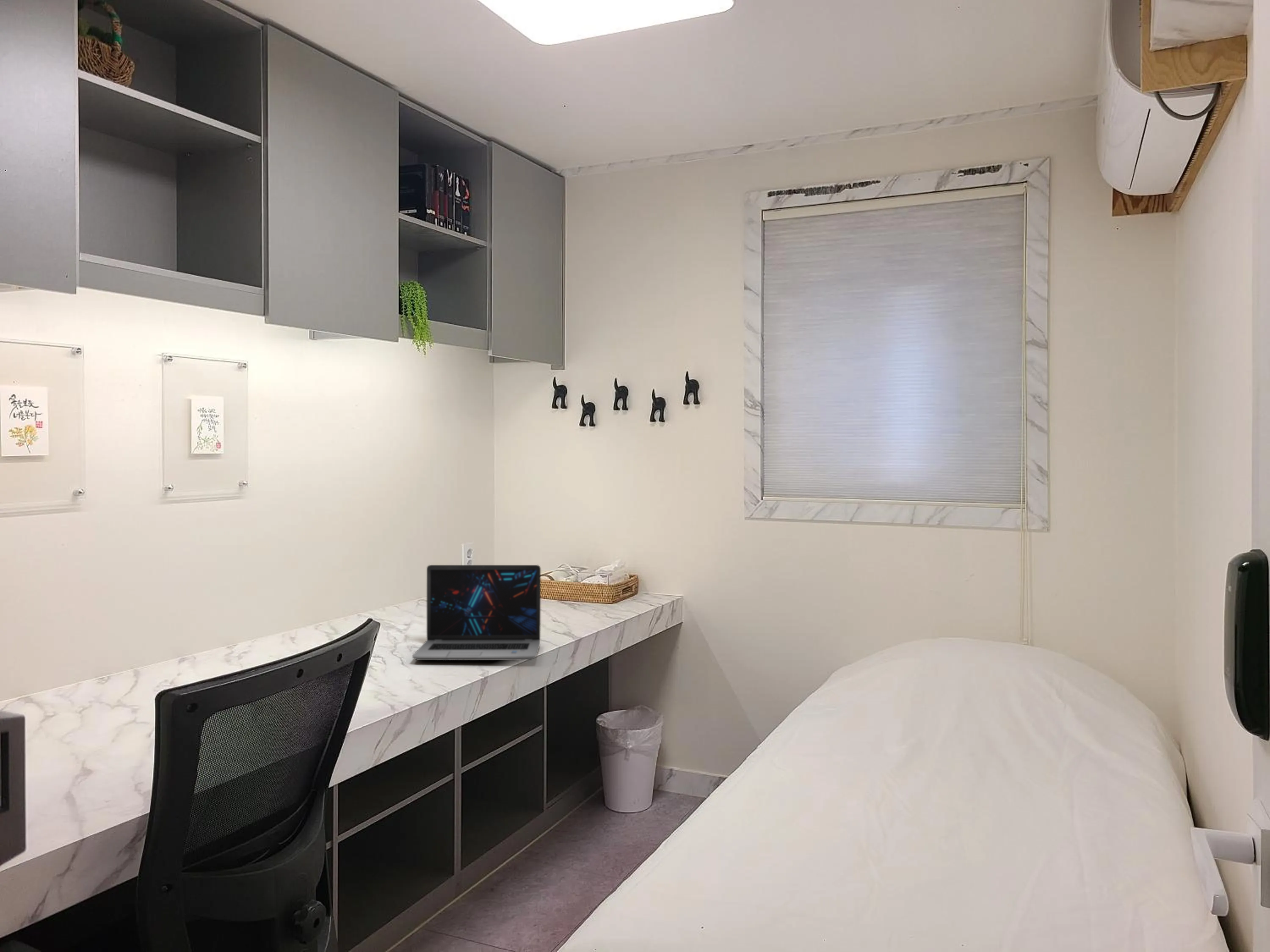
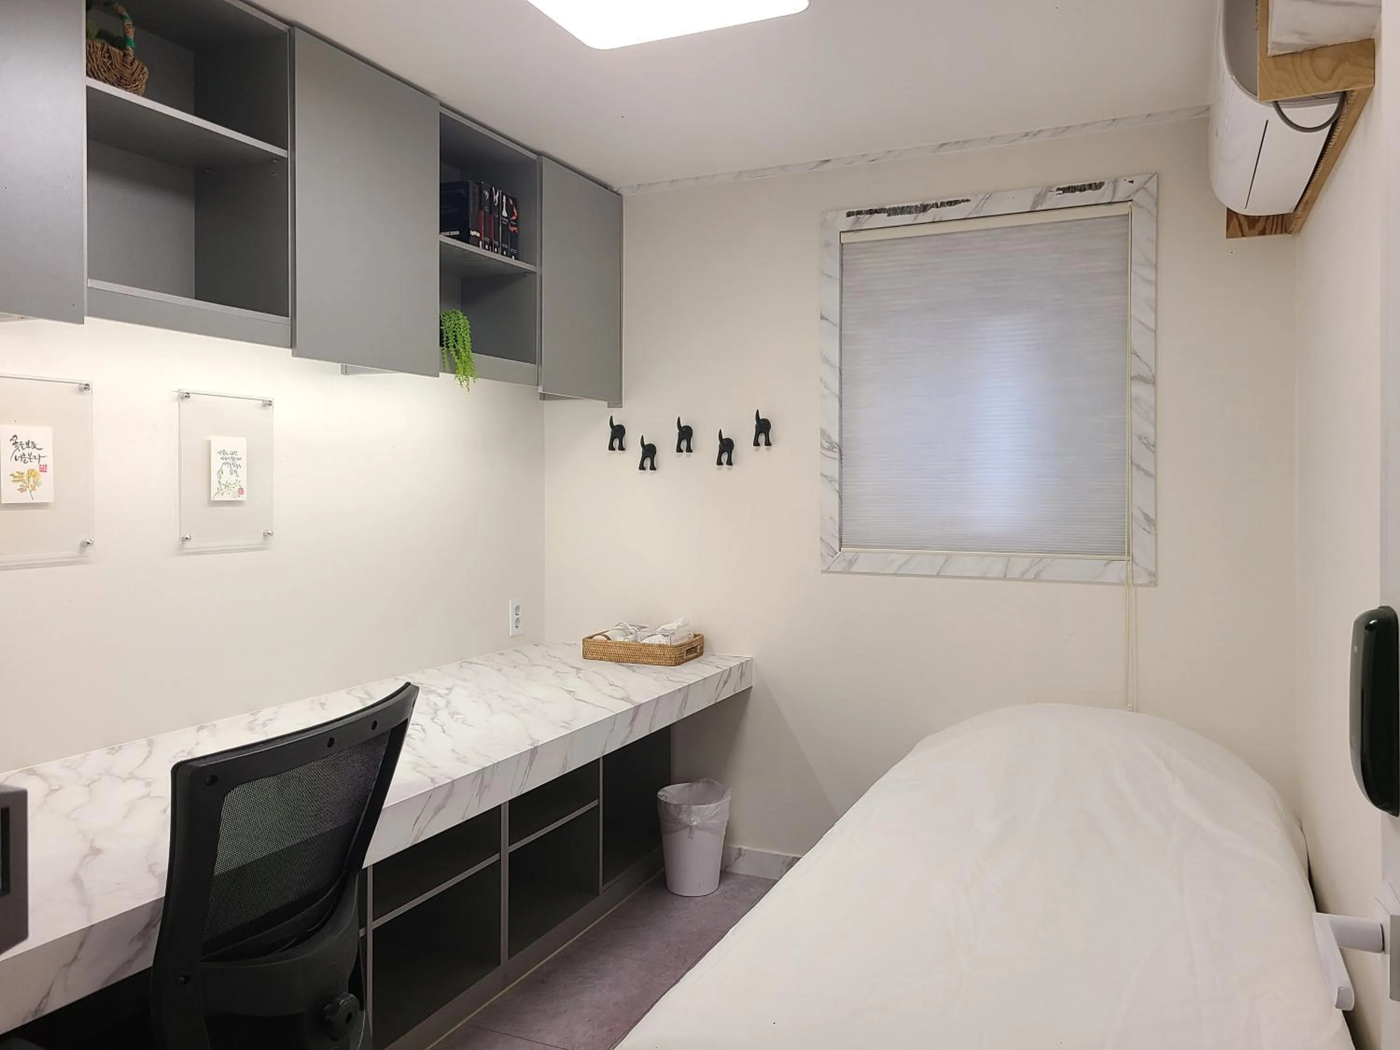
- laptop [411,564,541,661]
